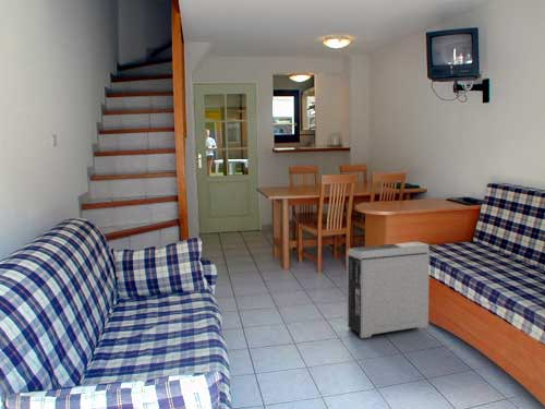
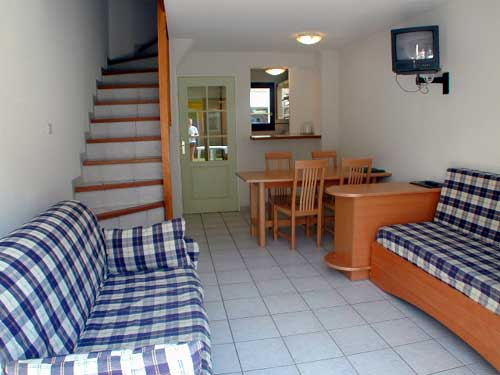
- air purifier [346,241,431,339]
